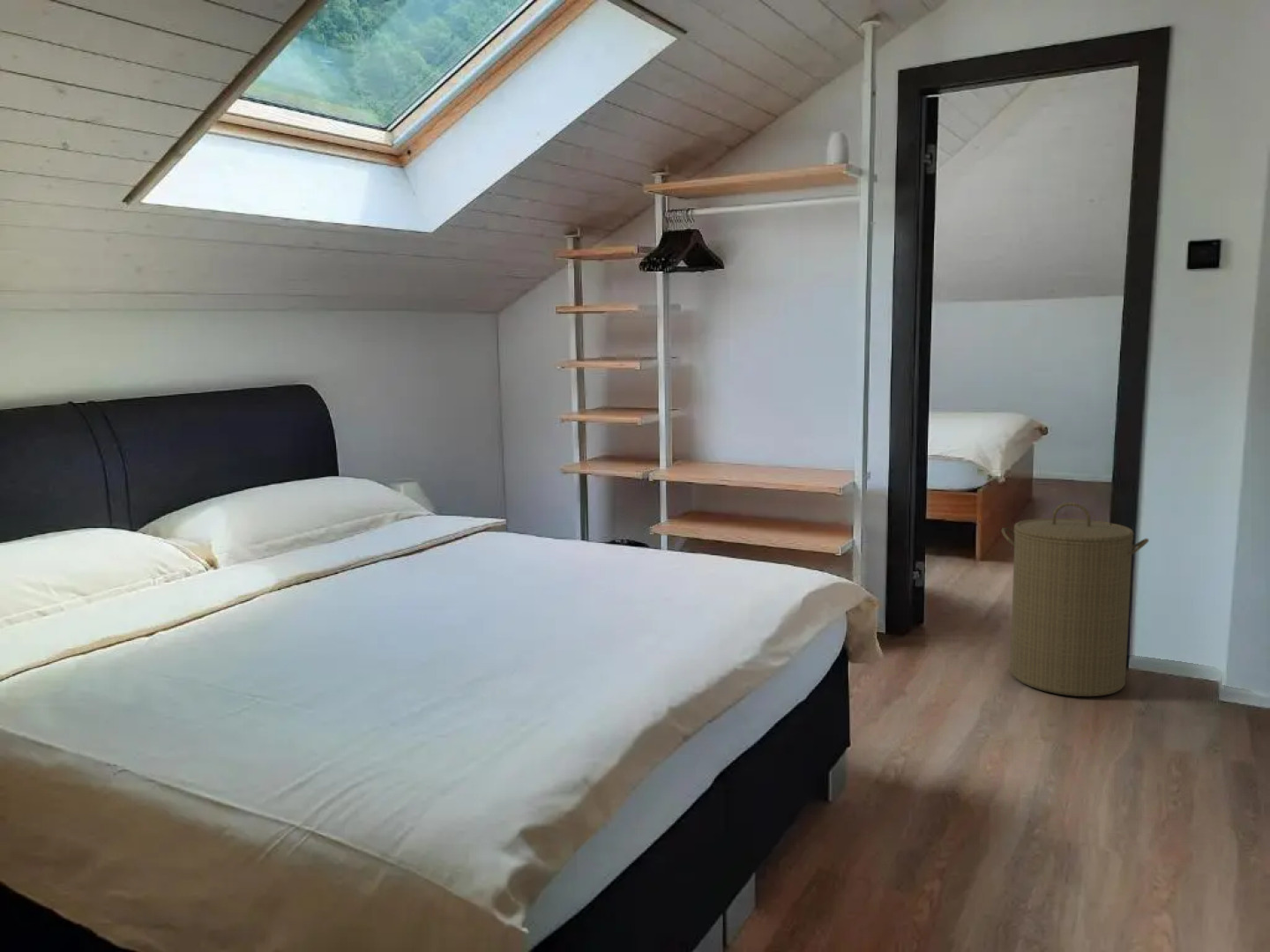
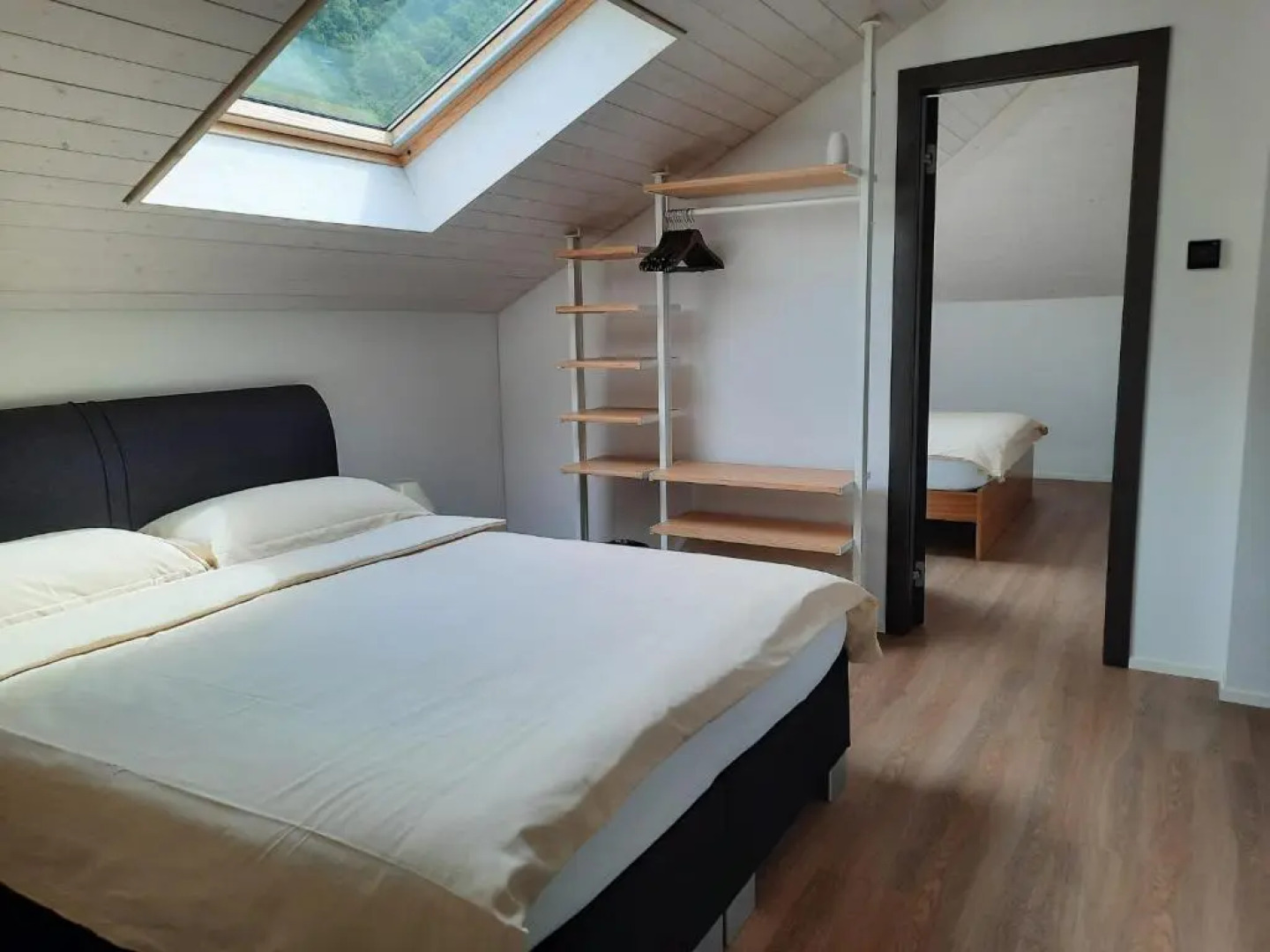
- laundry hamper [1001,502,1150,697]
